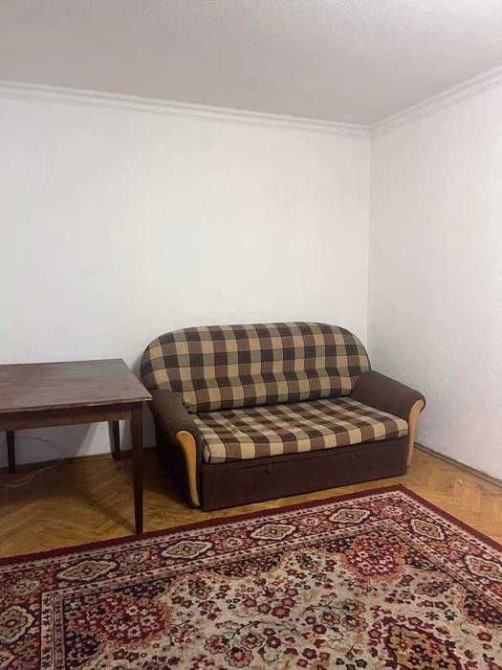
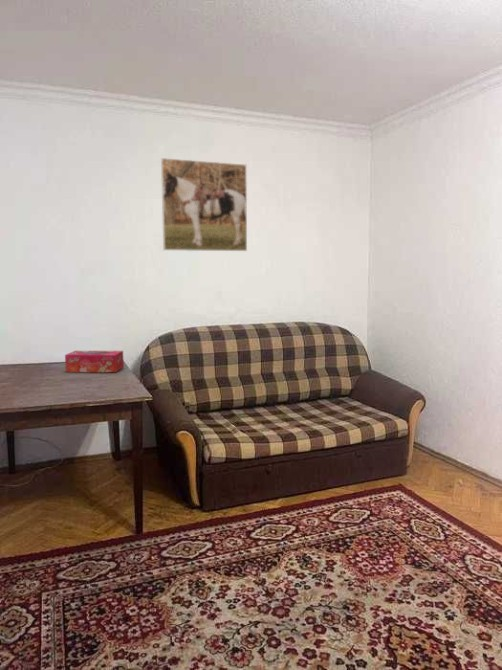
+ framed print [160,157,248,252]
+ tissue box [64,350,125,373]
